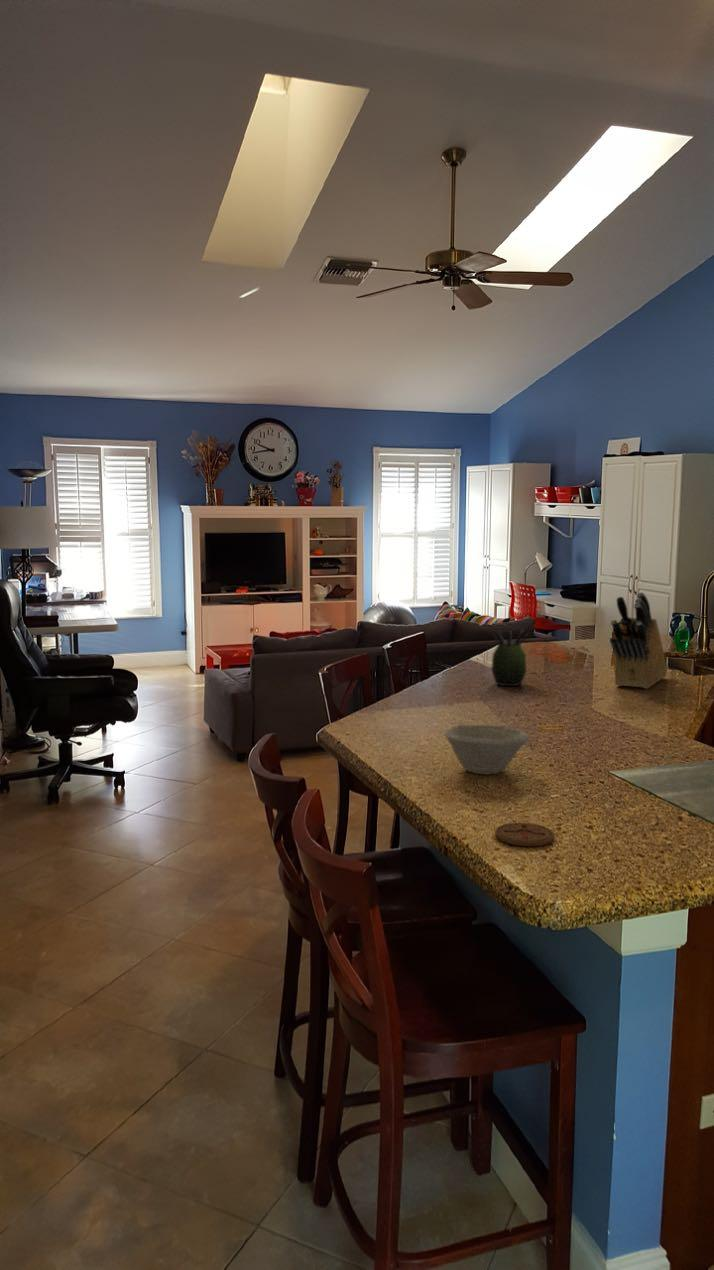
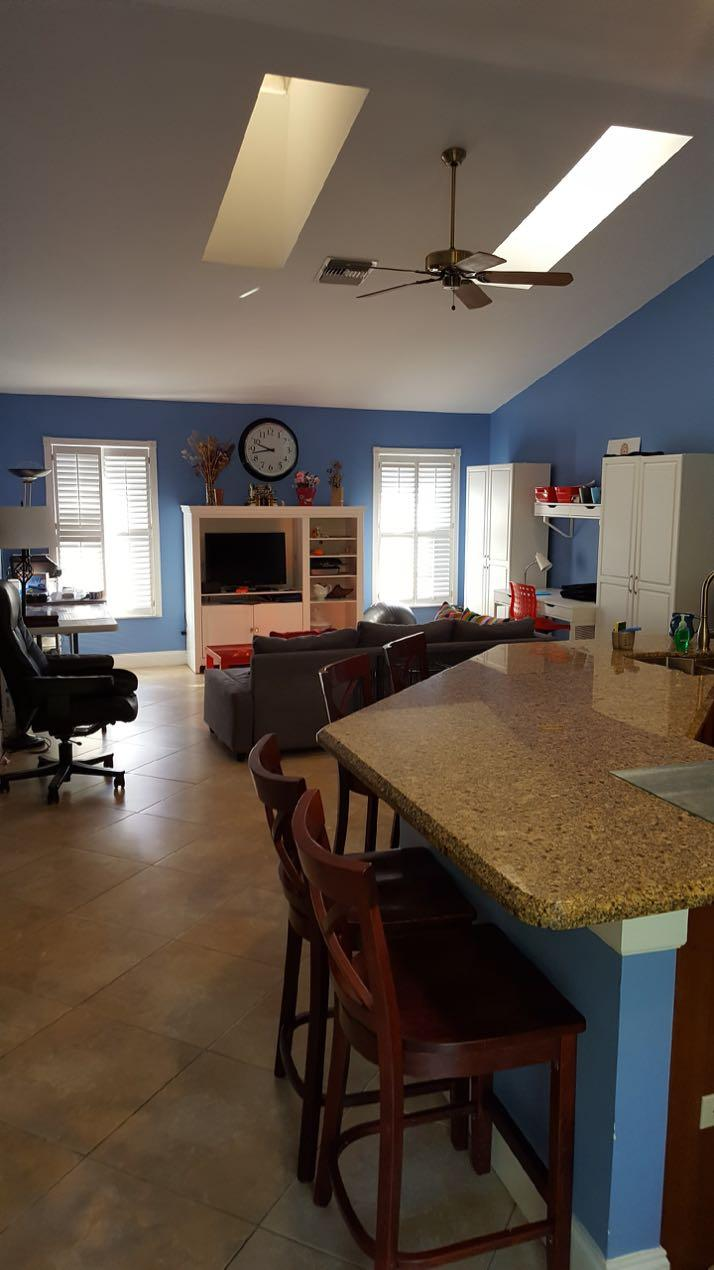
- bowl [443,723,530,775]
- succulent plant [489,627,530,687]
- knife block [609,591,668,690]
- coaster [494,822,555,847]
